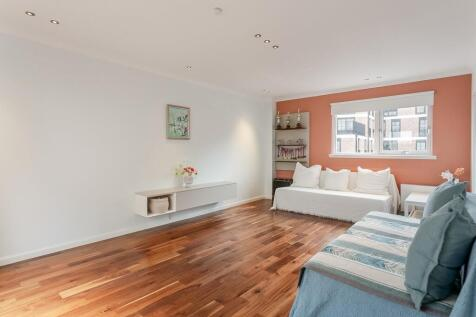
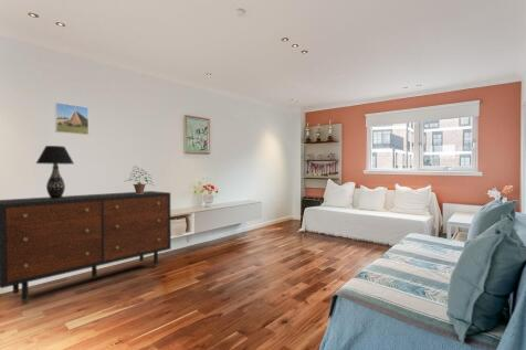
+ dresser [0,190,172,306]
+ potted plant [125,166,155,193]
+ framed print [54,102,90,136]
+ table lamp [35,145,75,199]
